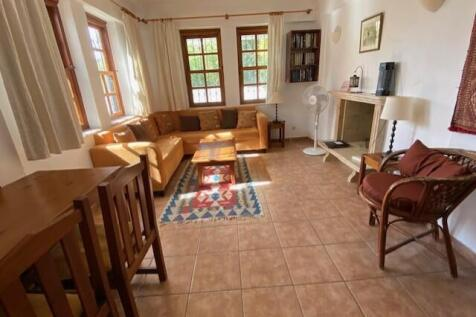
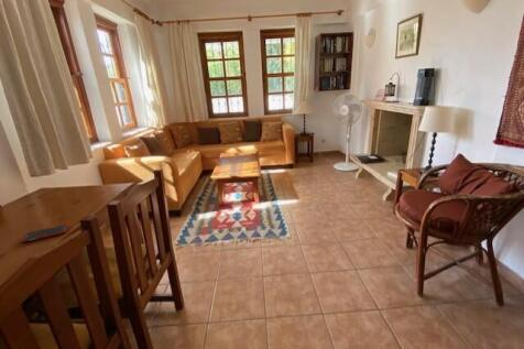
+ cell phone [20,223,69,243]
